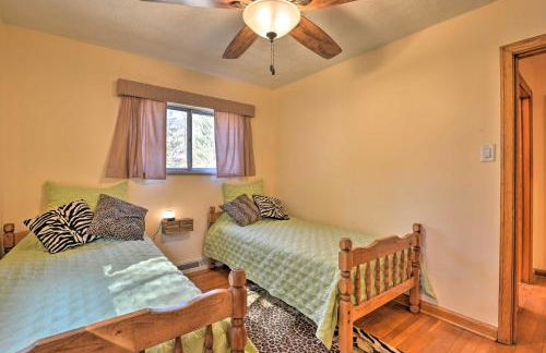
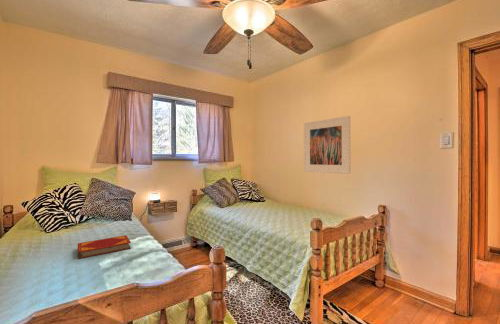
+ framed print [303,115,352,175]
+ hardback book [77,235,132,260]
